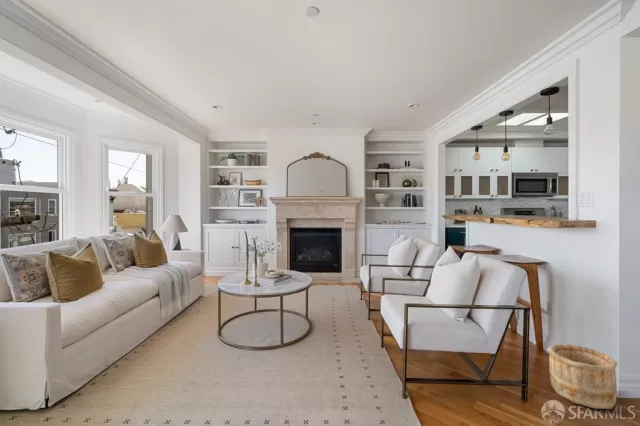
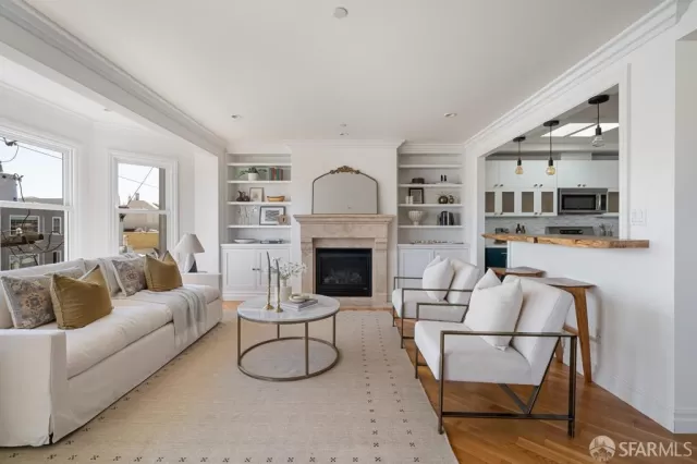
- wooden bucket [546,343,619,410]
